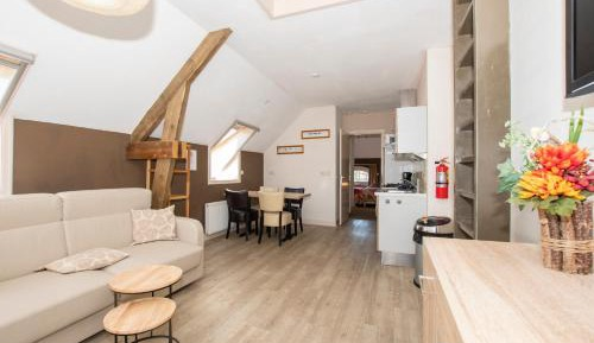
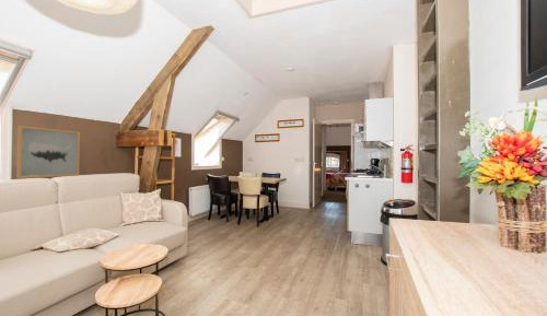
+ wall art [15,125,81,179]
